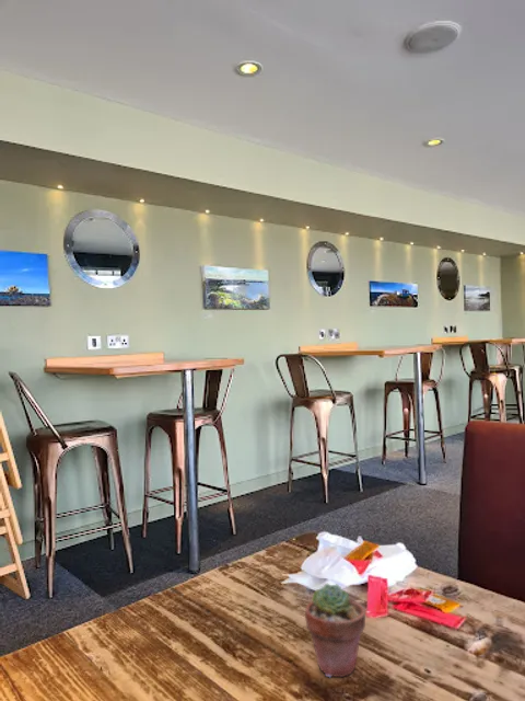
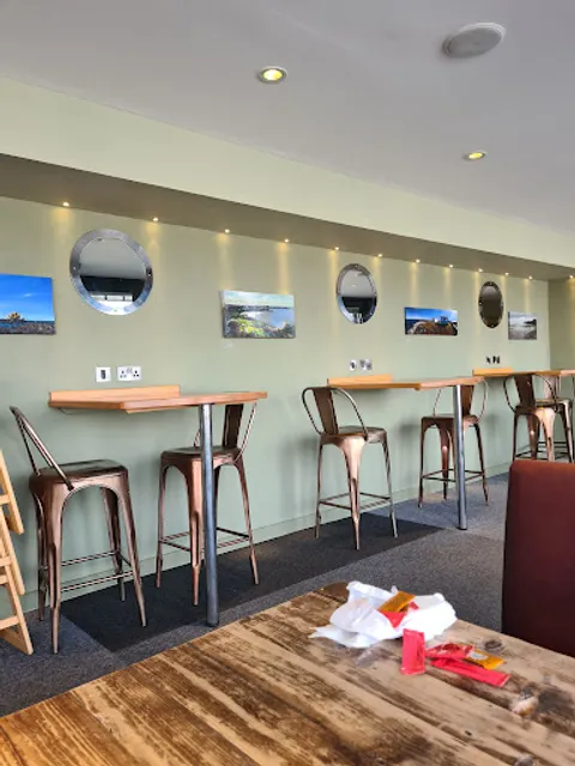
- potted succulent [304,583,366,678]
